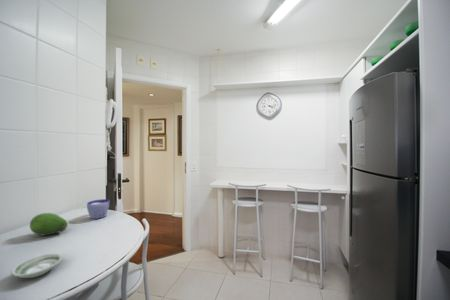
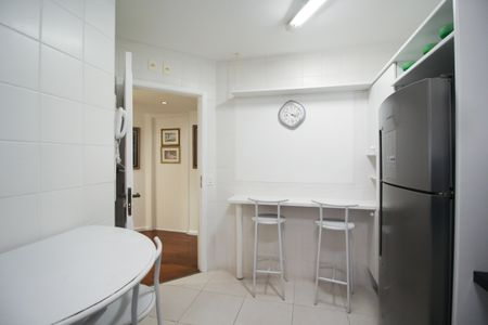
- saucer [11,252,63,279]
- fruit [29,212,69,236]
- cup [86,198,110,220]
